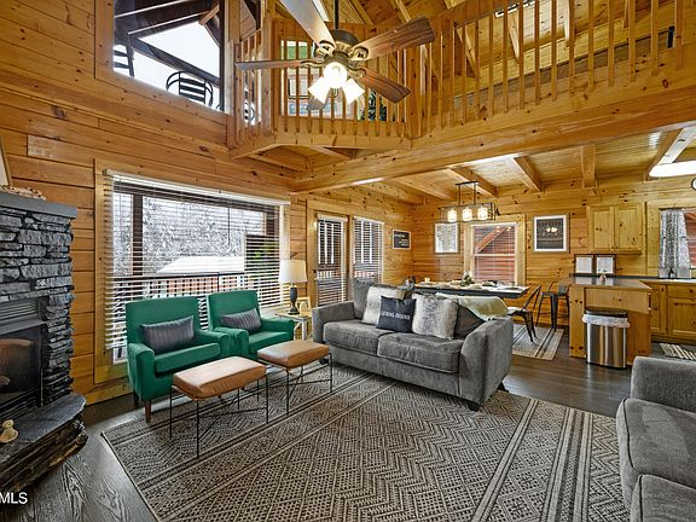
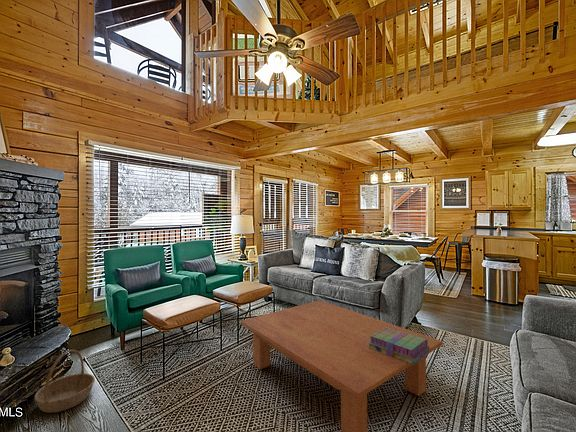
+ coffee table [240,299,443,432]
+ stack of books [368,327,430,365]
+ basket [33,349,96,414]
